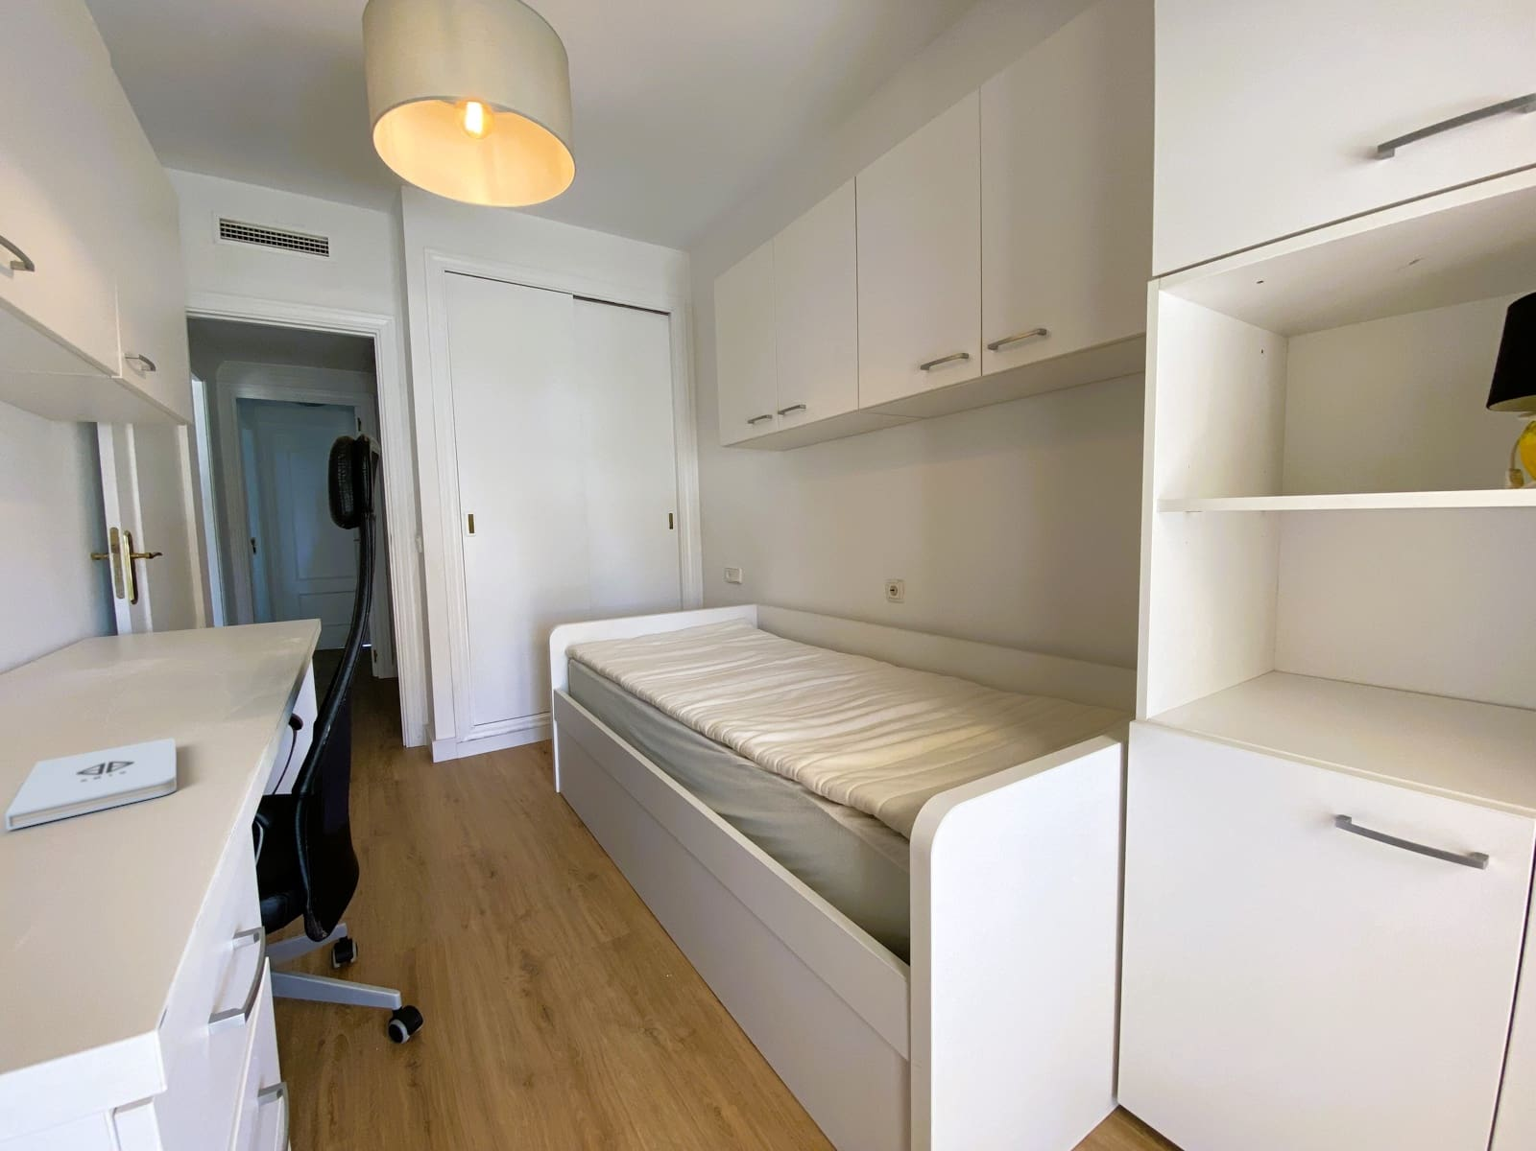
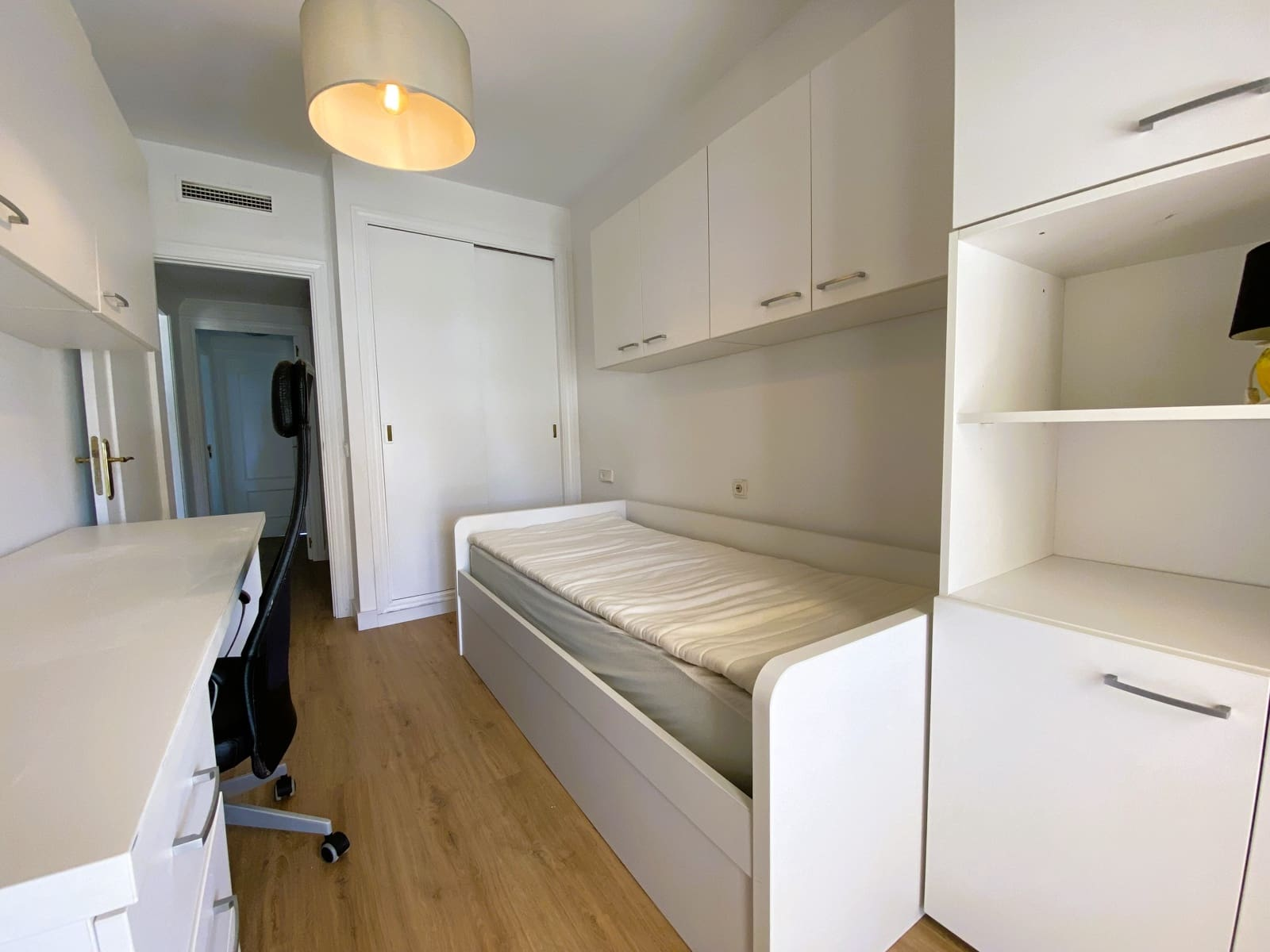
- notepad [4,738,178,832]
